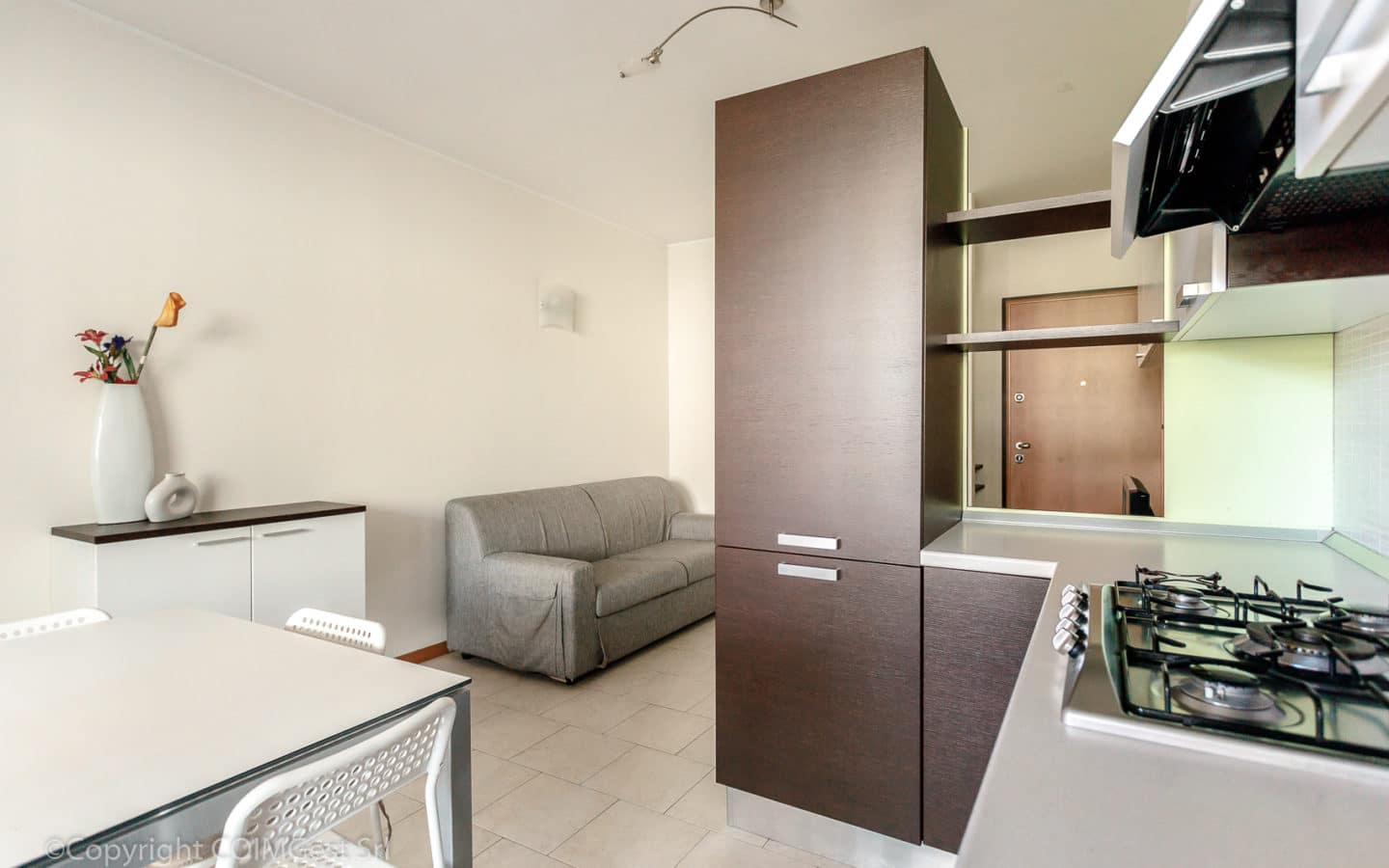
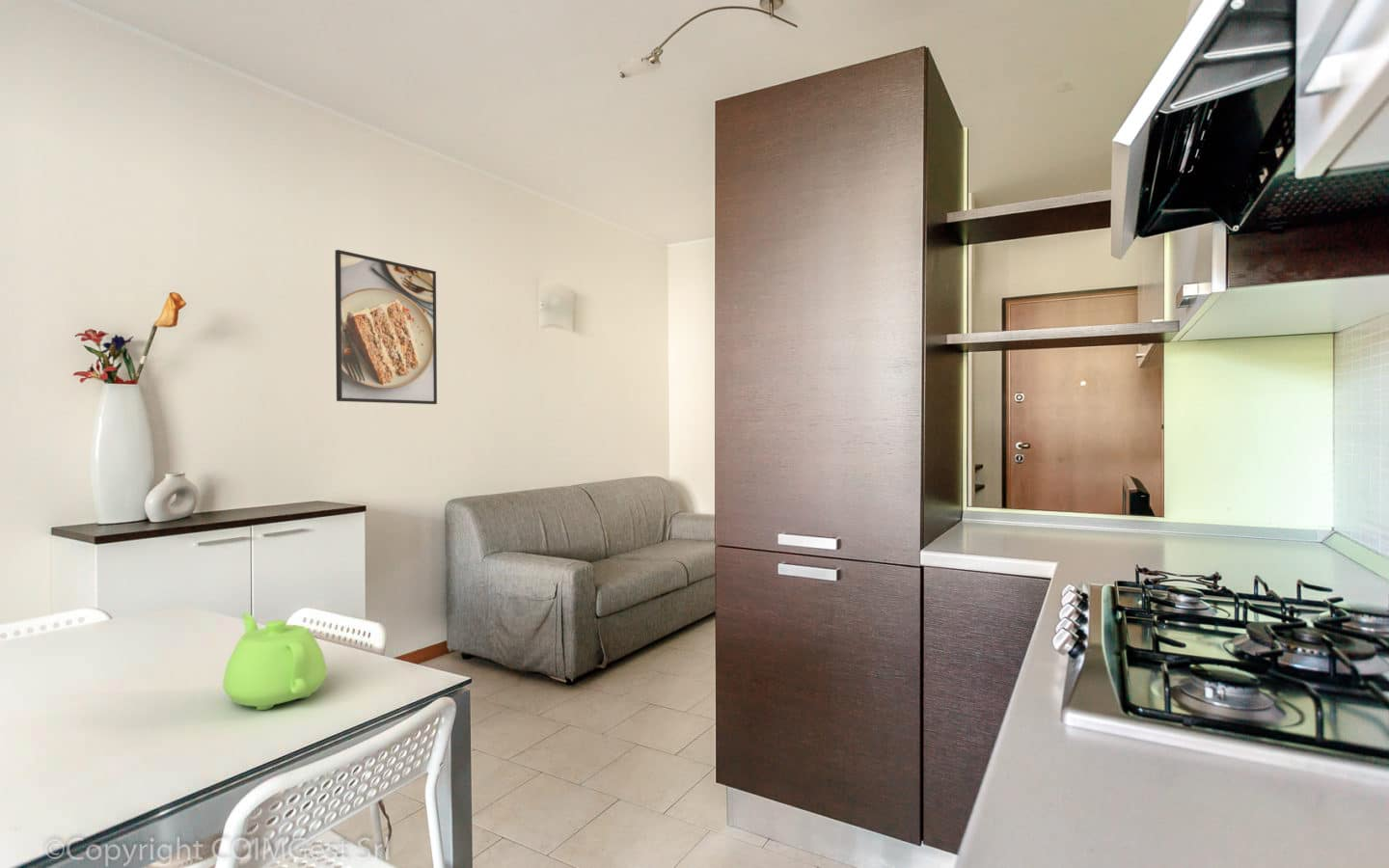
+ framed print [334,249,438,405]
+ teapot [222,612,328,711]
